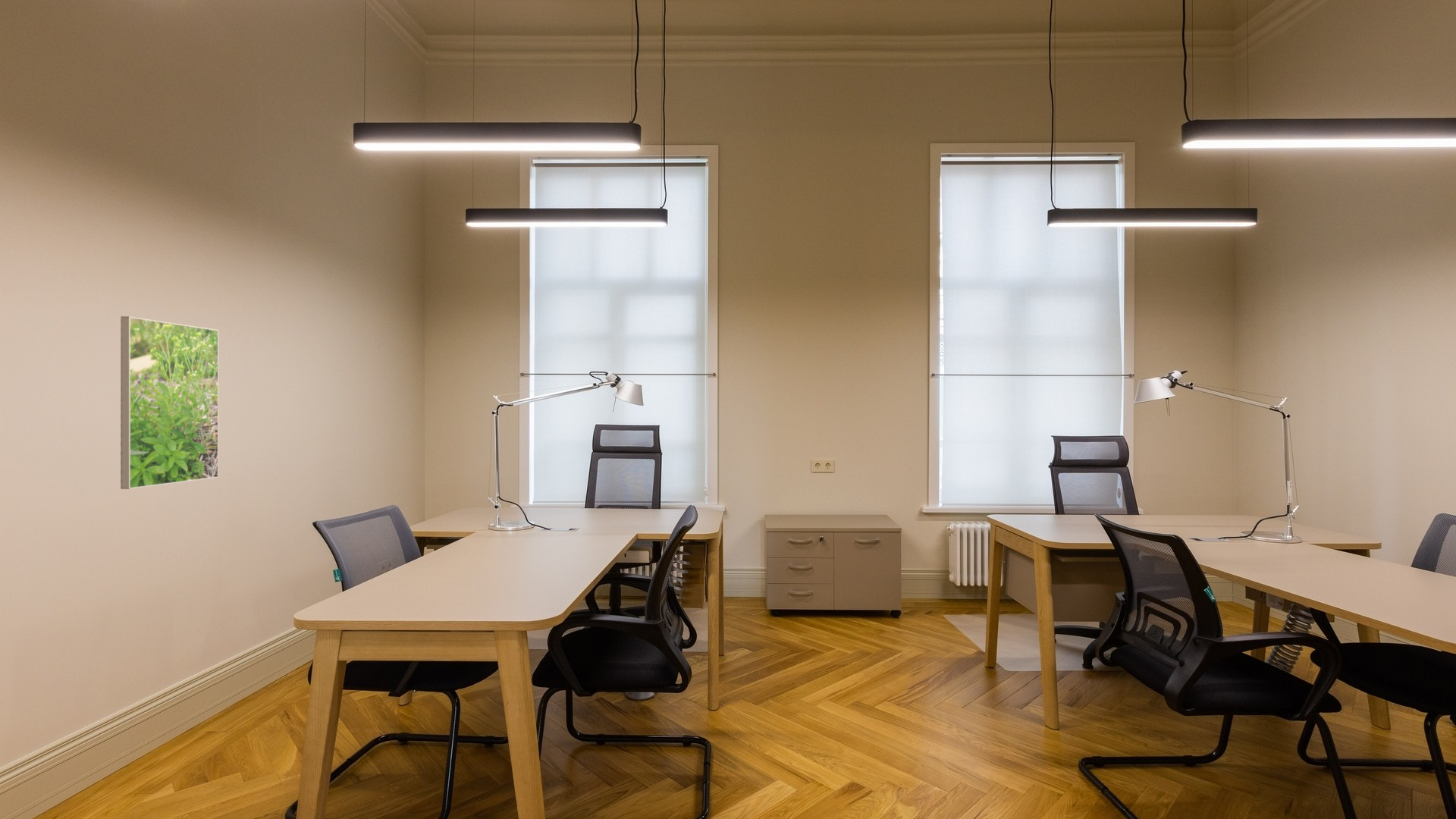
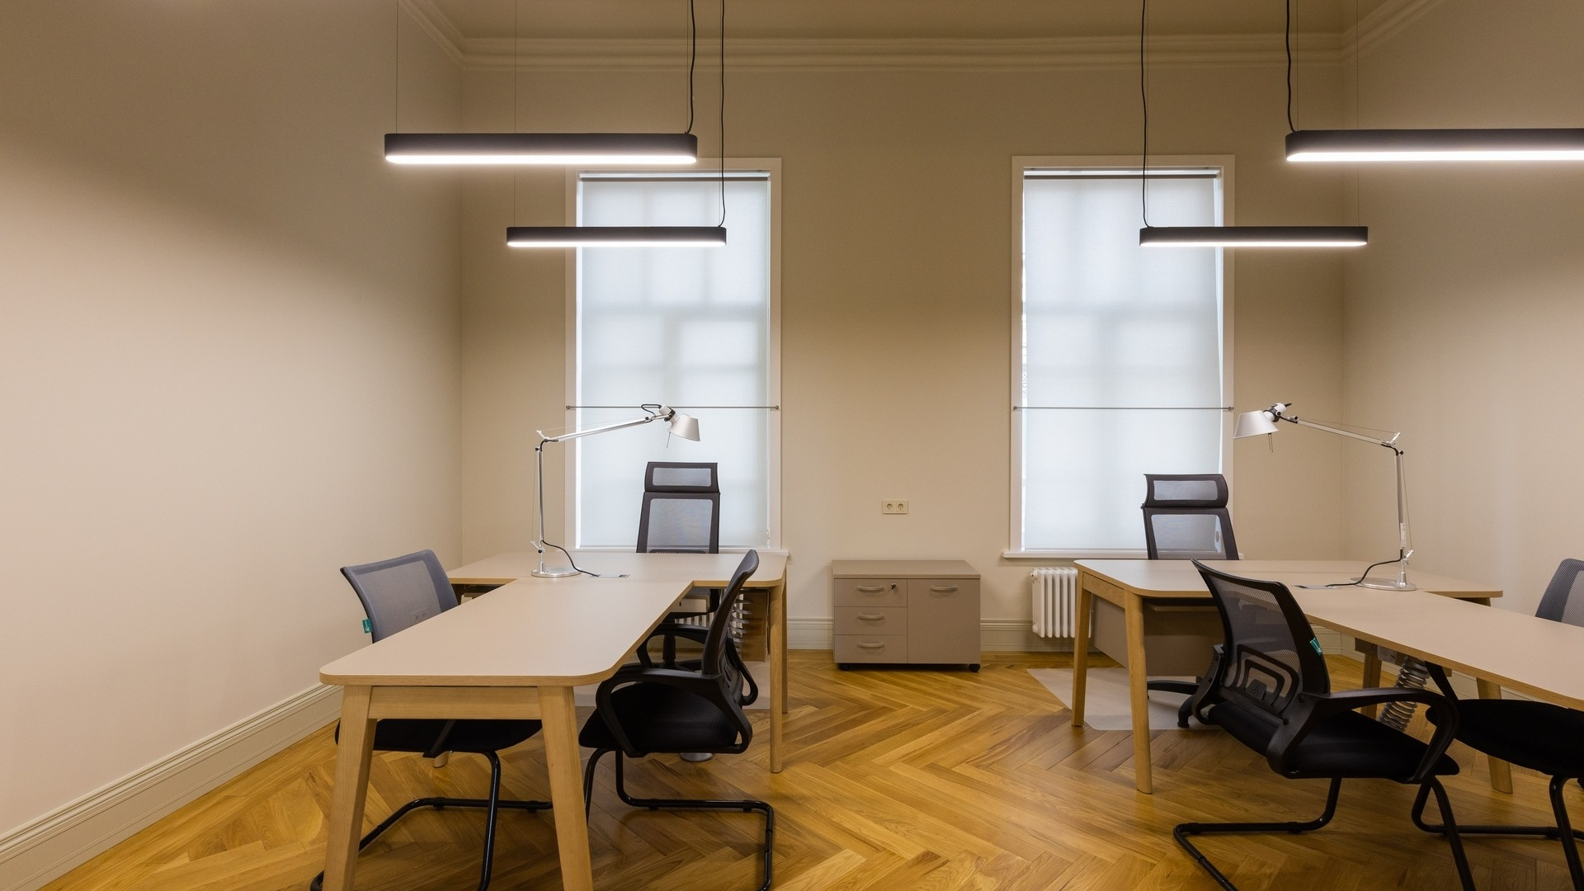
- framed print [120,315,219,490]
